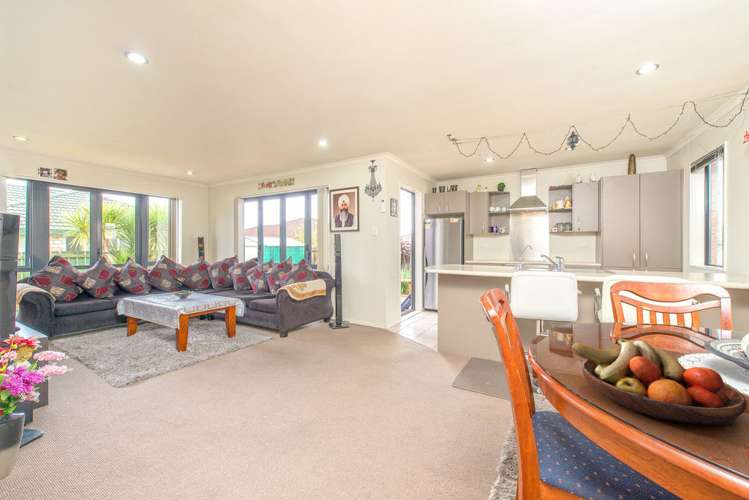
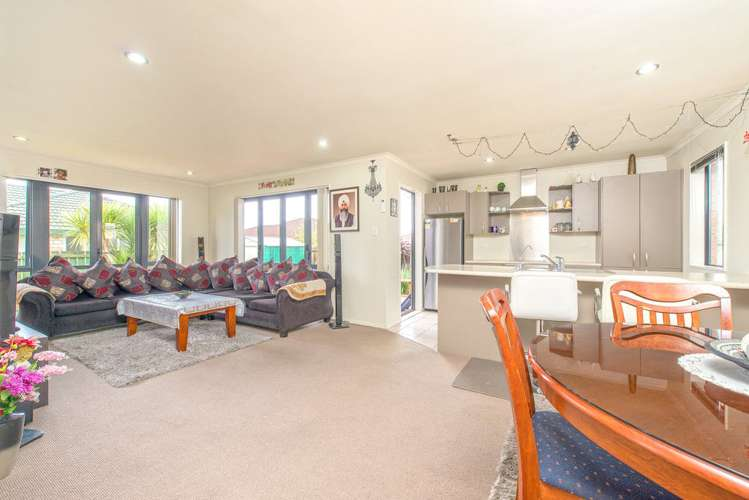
- fruit bowl [569,337,748,427]
